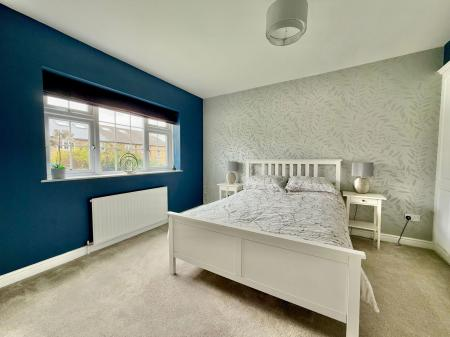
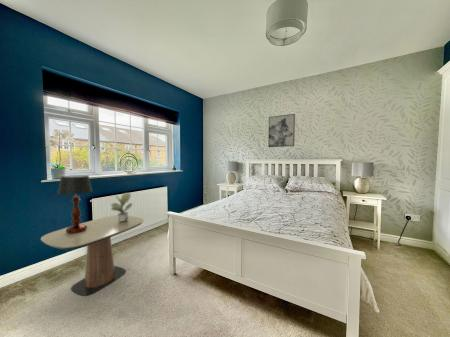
+ wall art [267,113,296,148]
+ table lamp [56,174,93,234]
+ side table [40,214,144,297]
+ potted plant [110,192,133,221]
